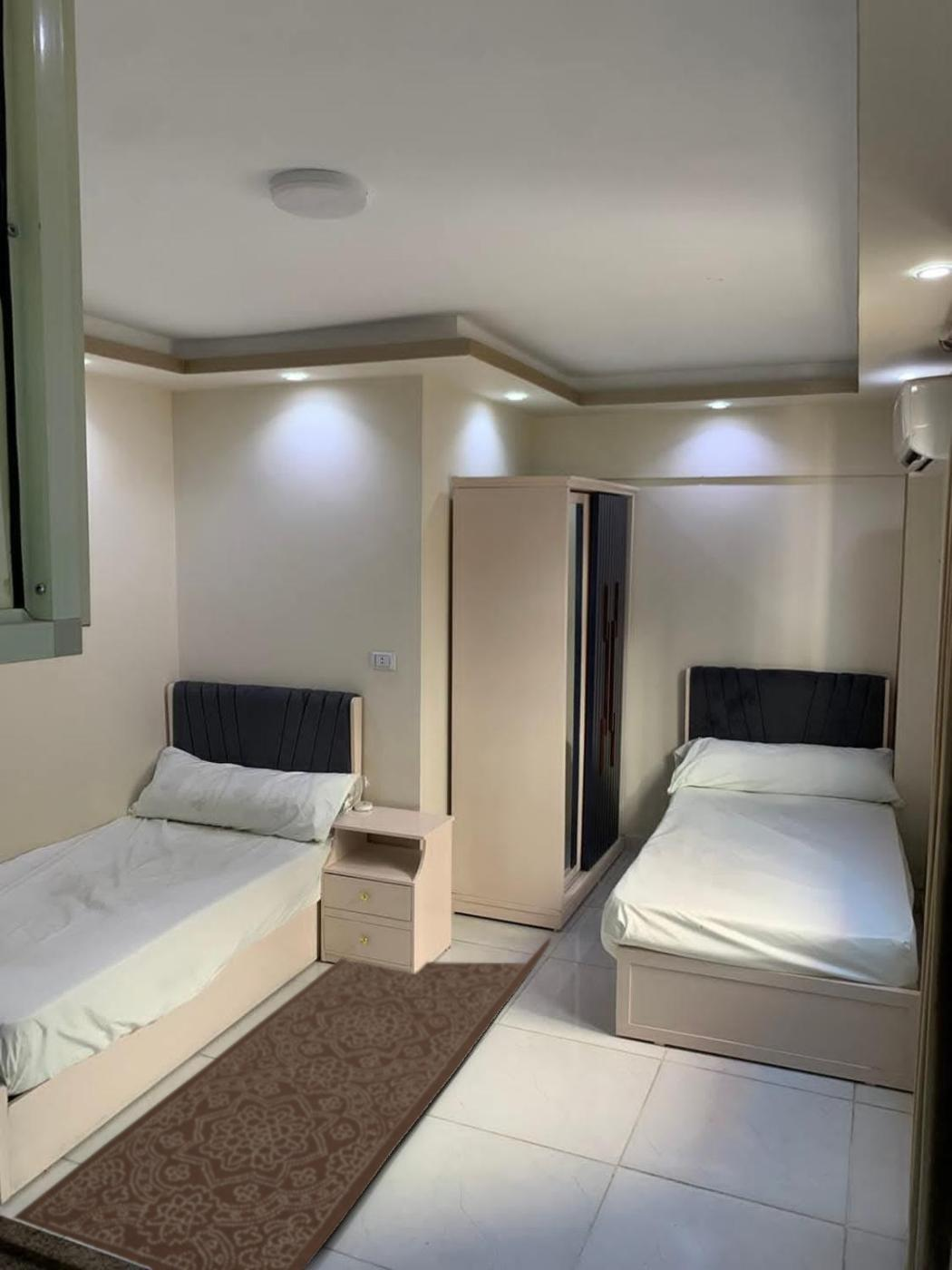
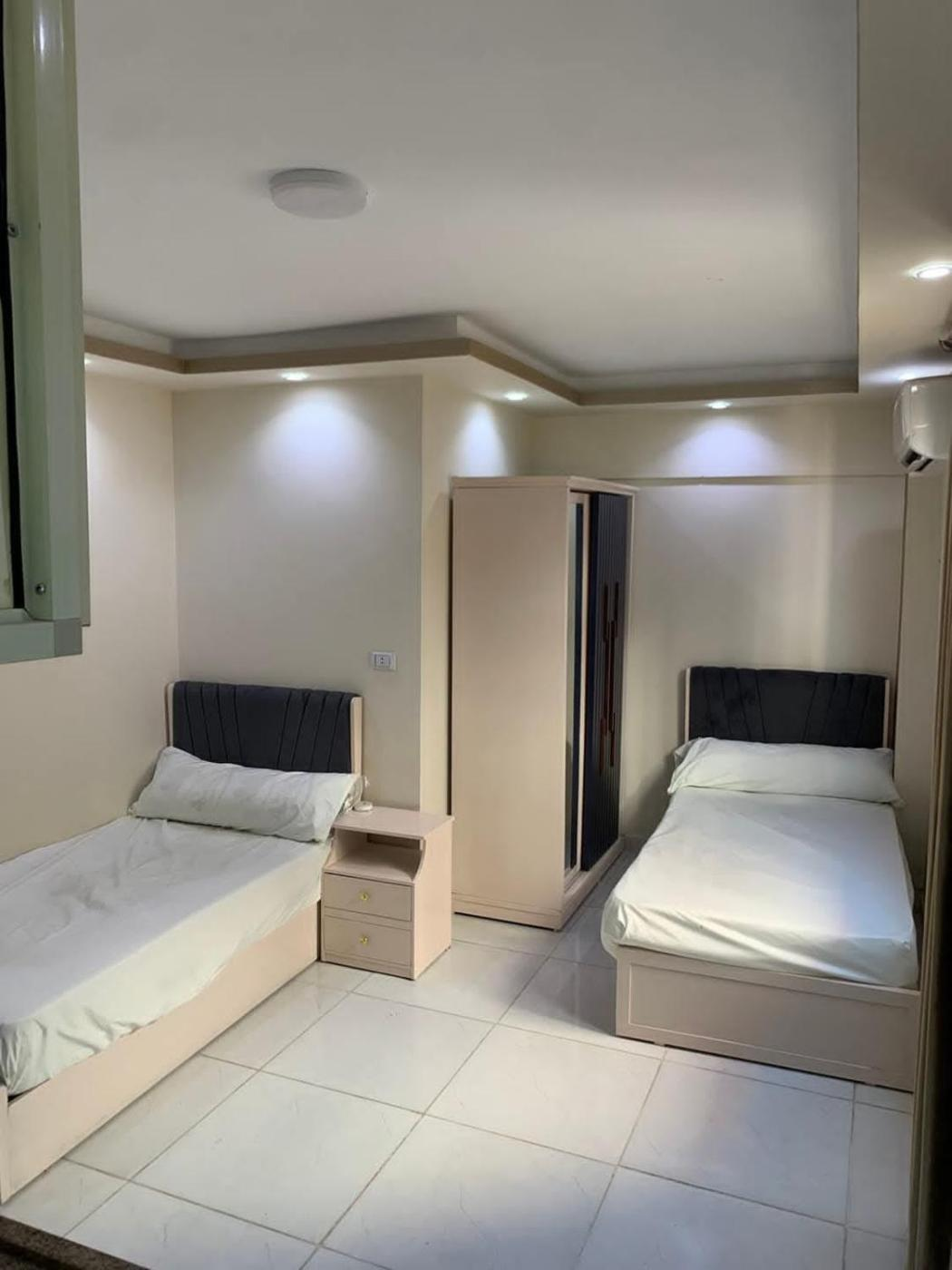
- rug [12,937,551,1270]
